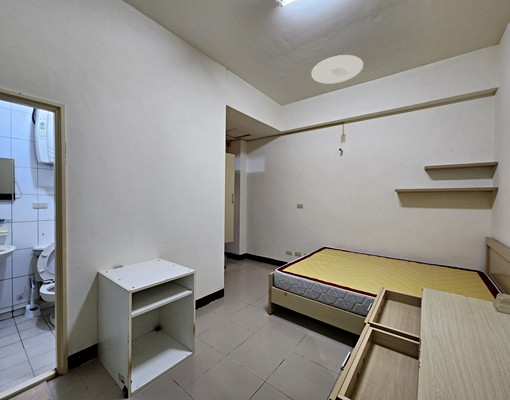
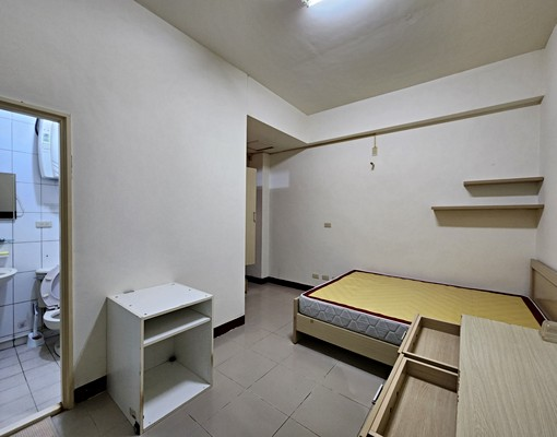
- ceiling light [310,54,364,85]
